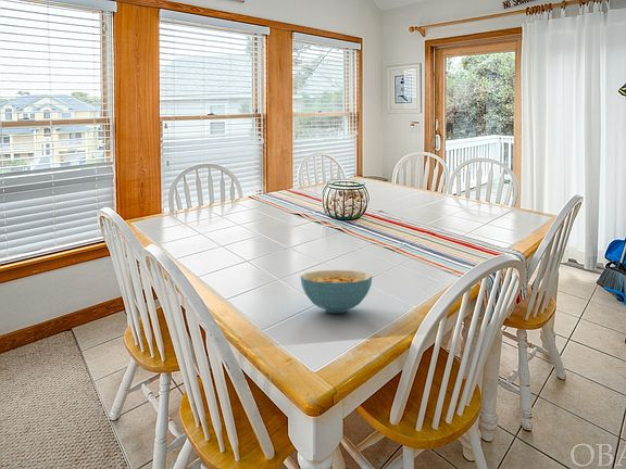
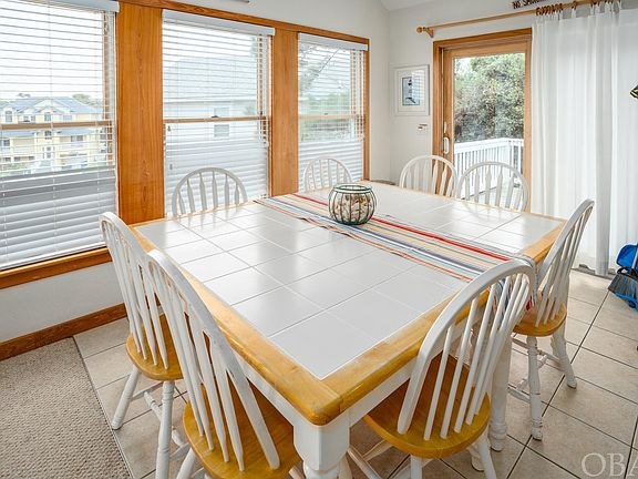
- cereal bowl [299,269,373,314]
